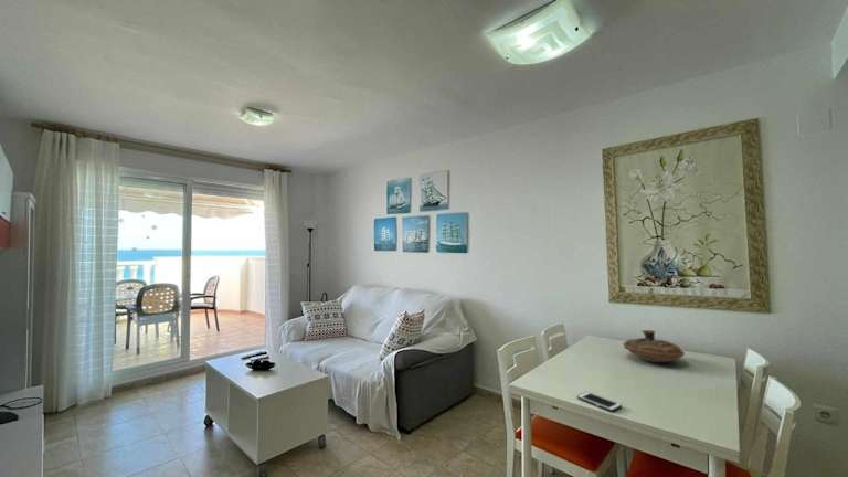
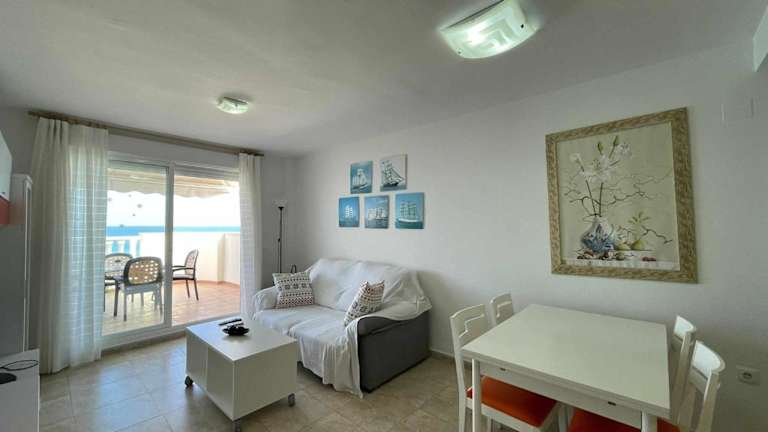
- decorative bowl [623,329,686,363]
- cell phone [576,391,623,413]
